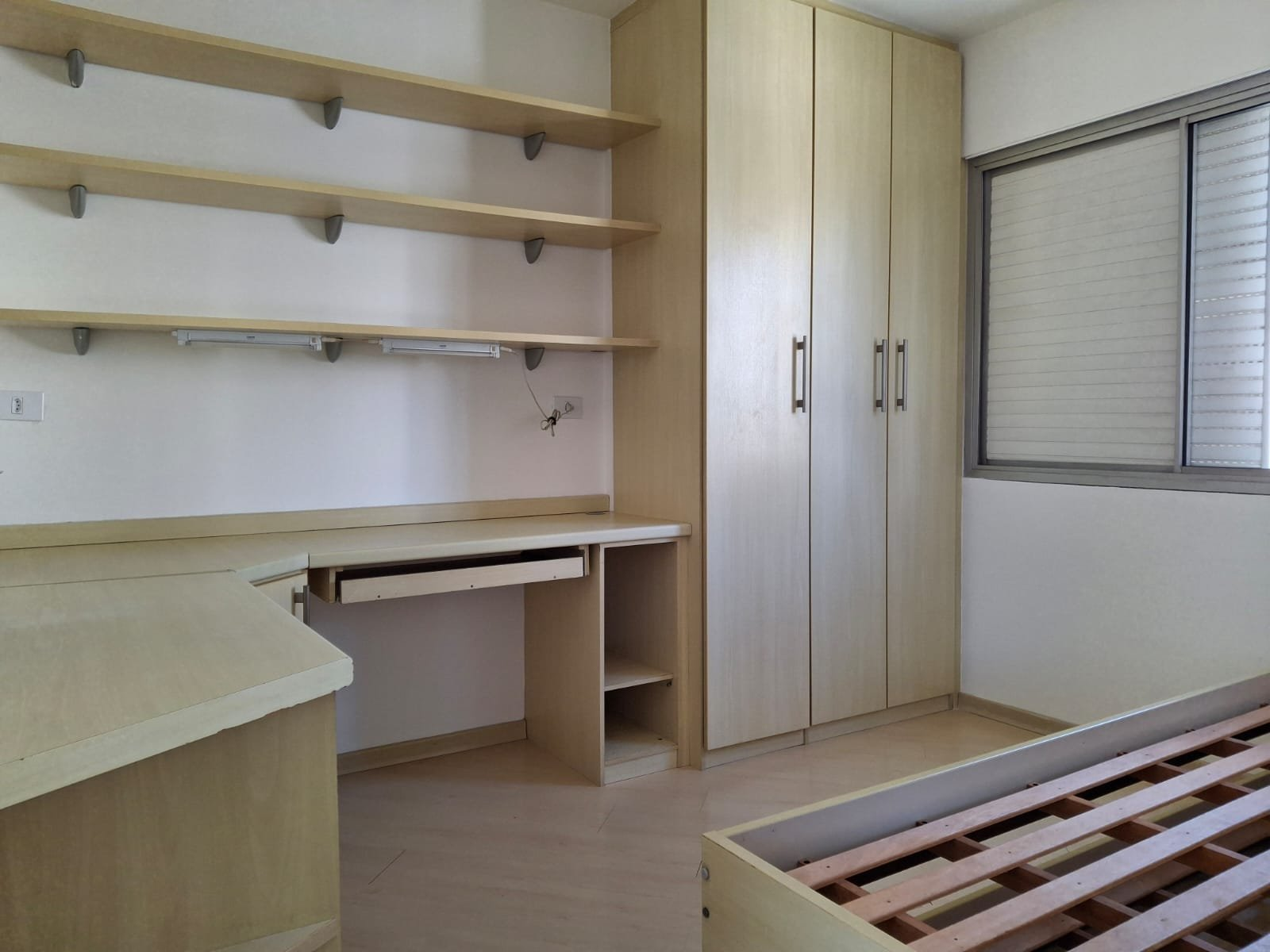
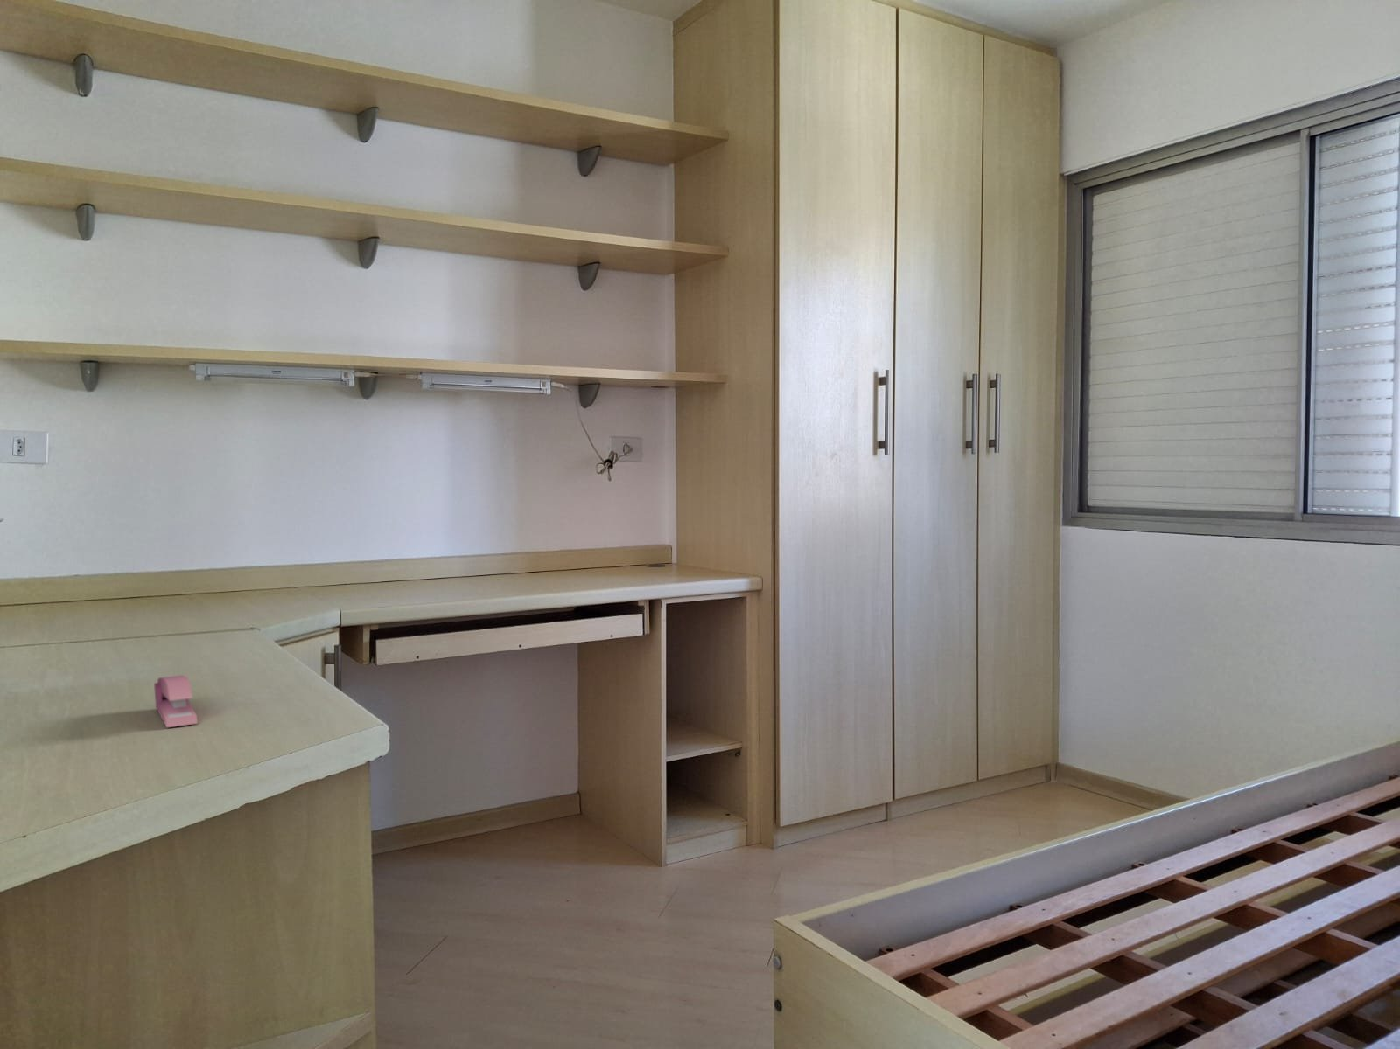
+ stapler [153,674,198,728]
